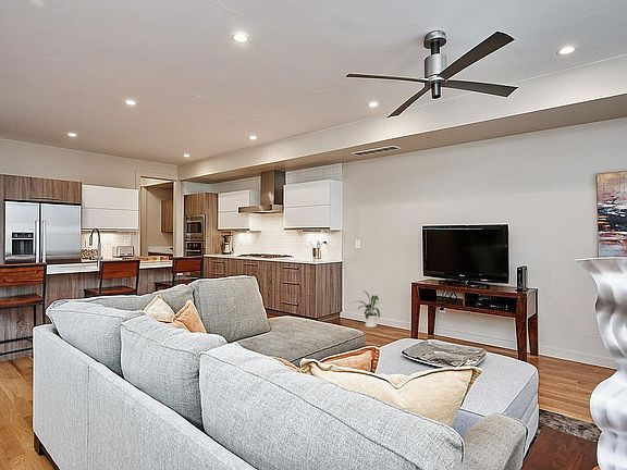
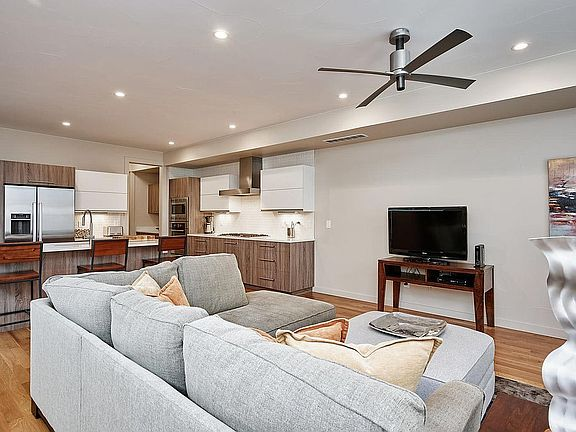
- house plant [349,289,381,329]
